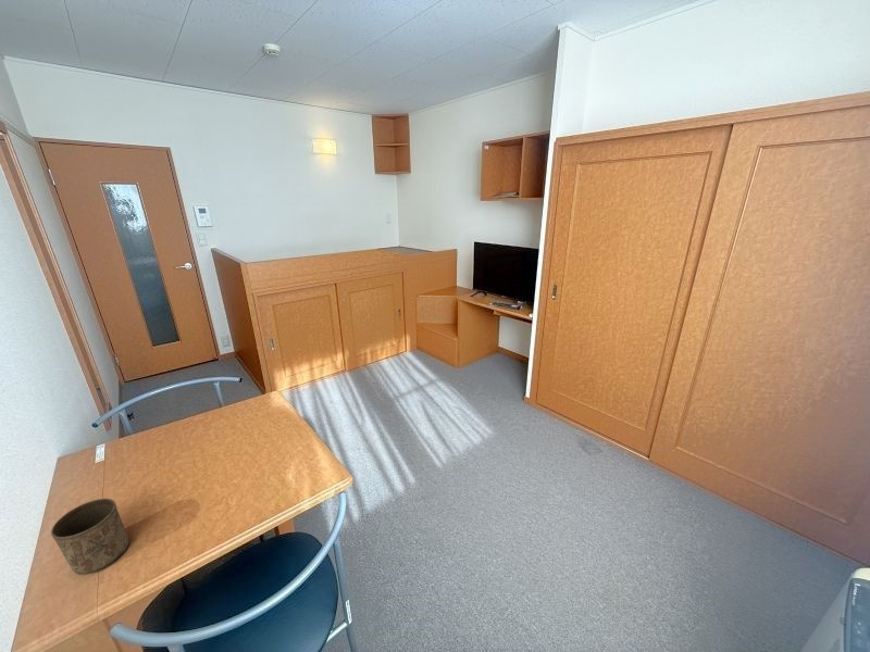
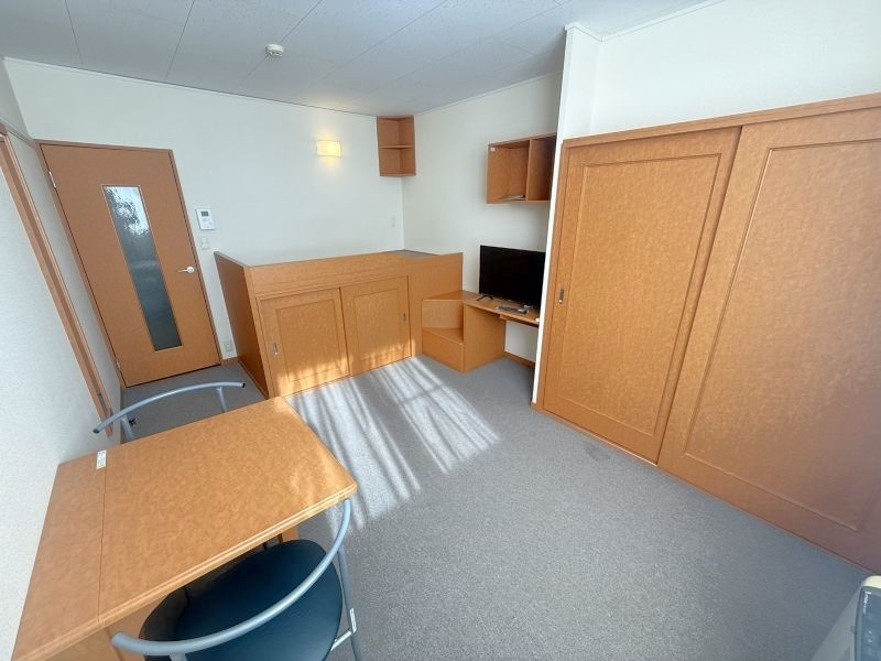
- cup [50,498,130,576]
